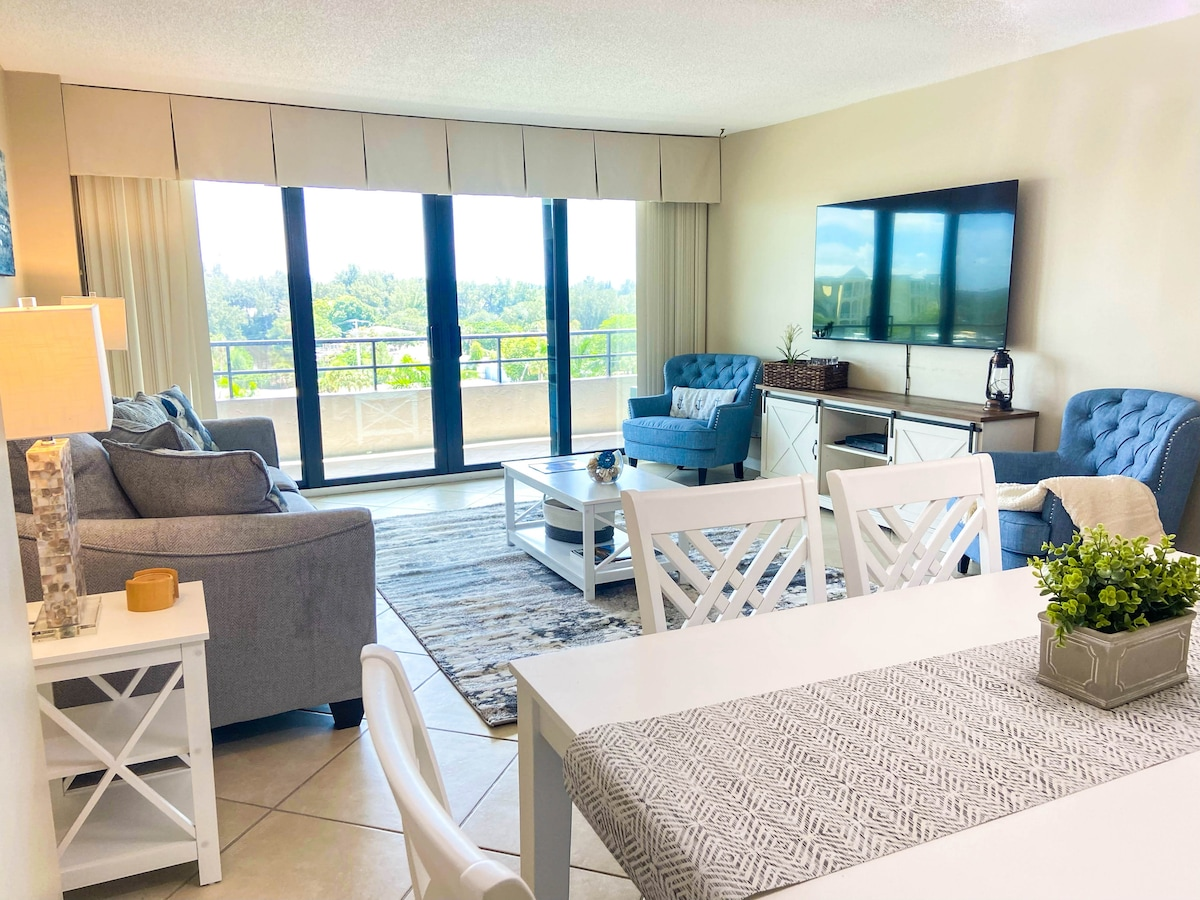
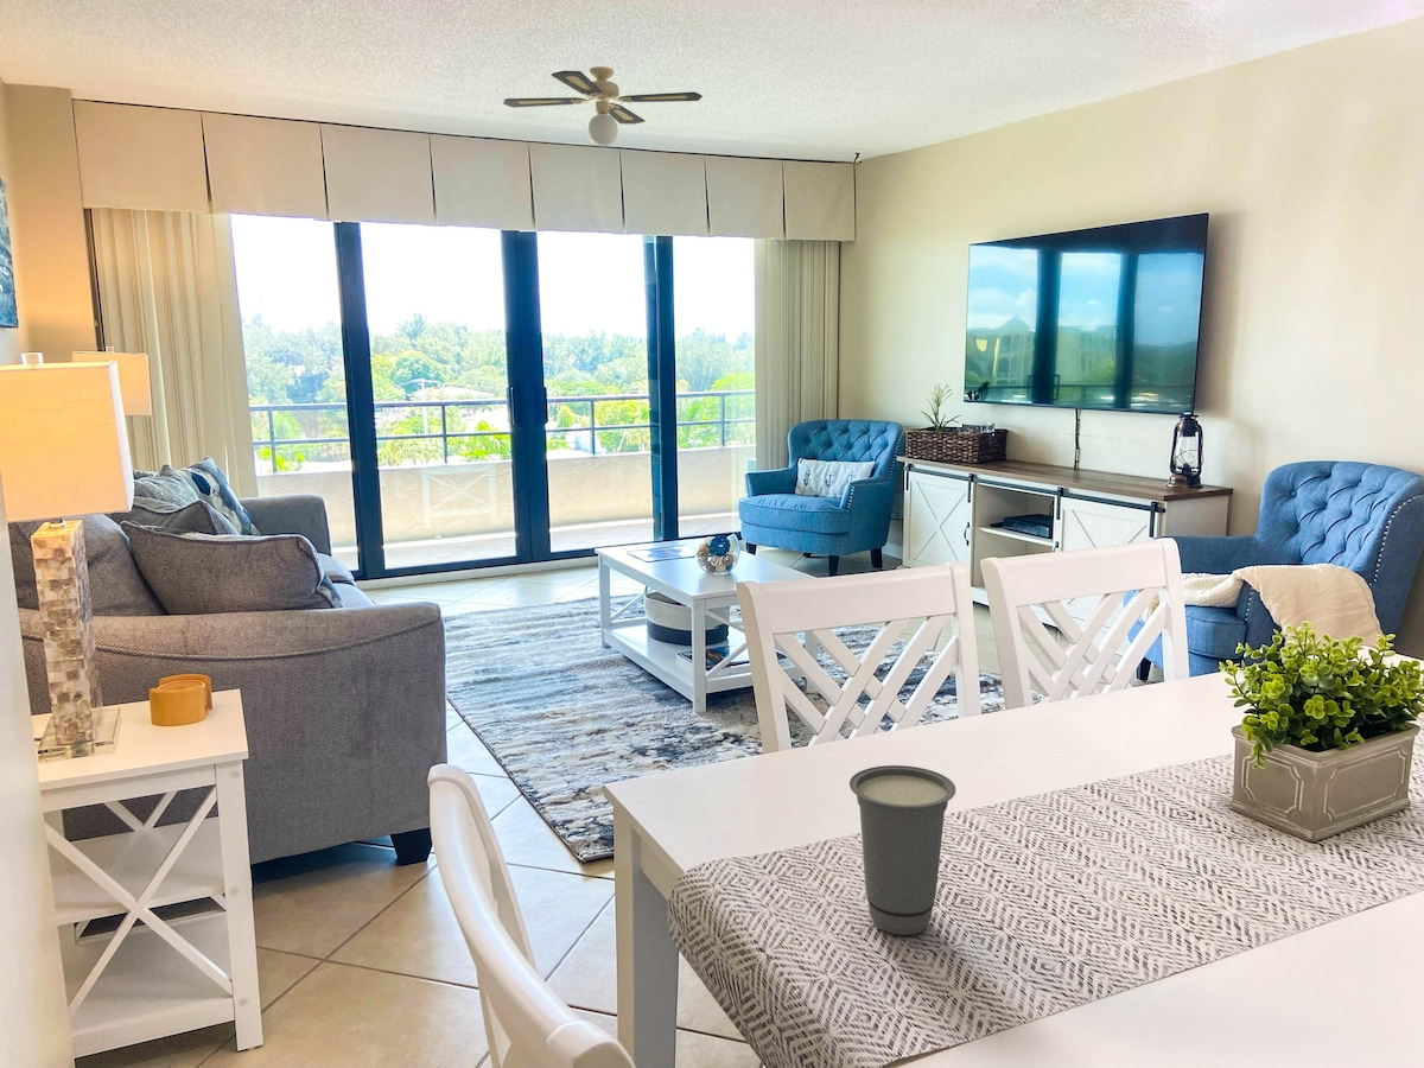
+ cup [848,764,956,936]
+ ceiling fan [502,65,704,147]
